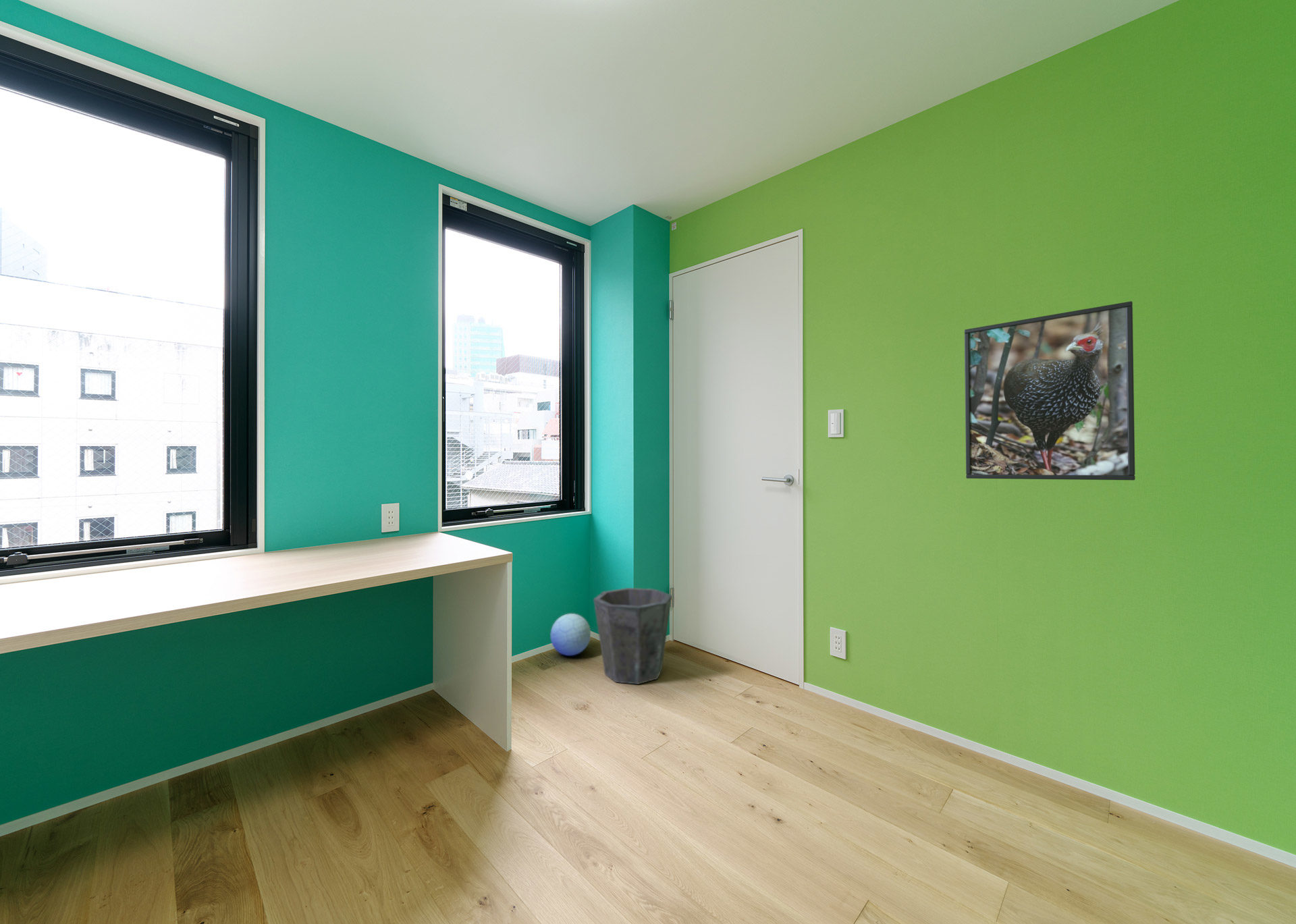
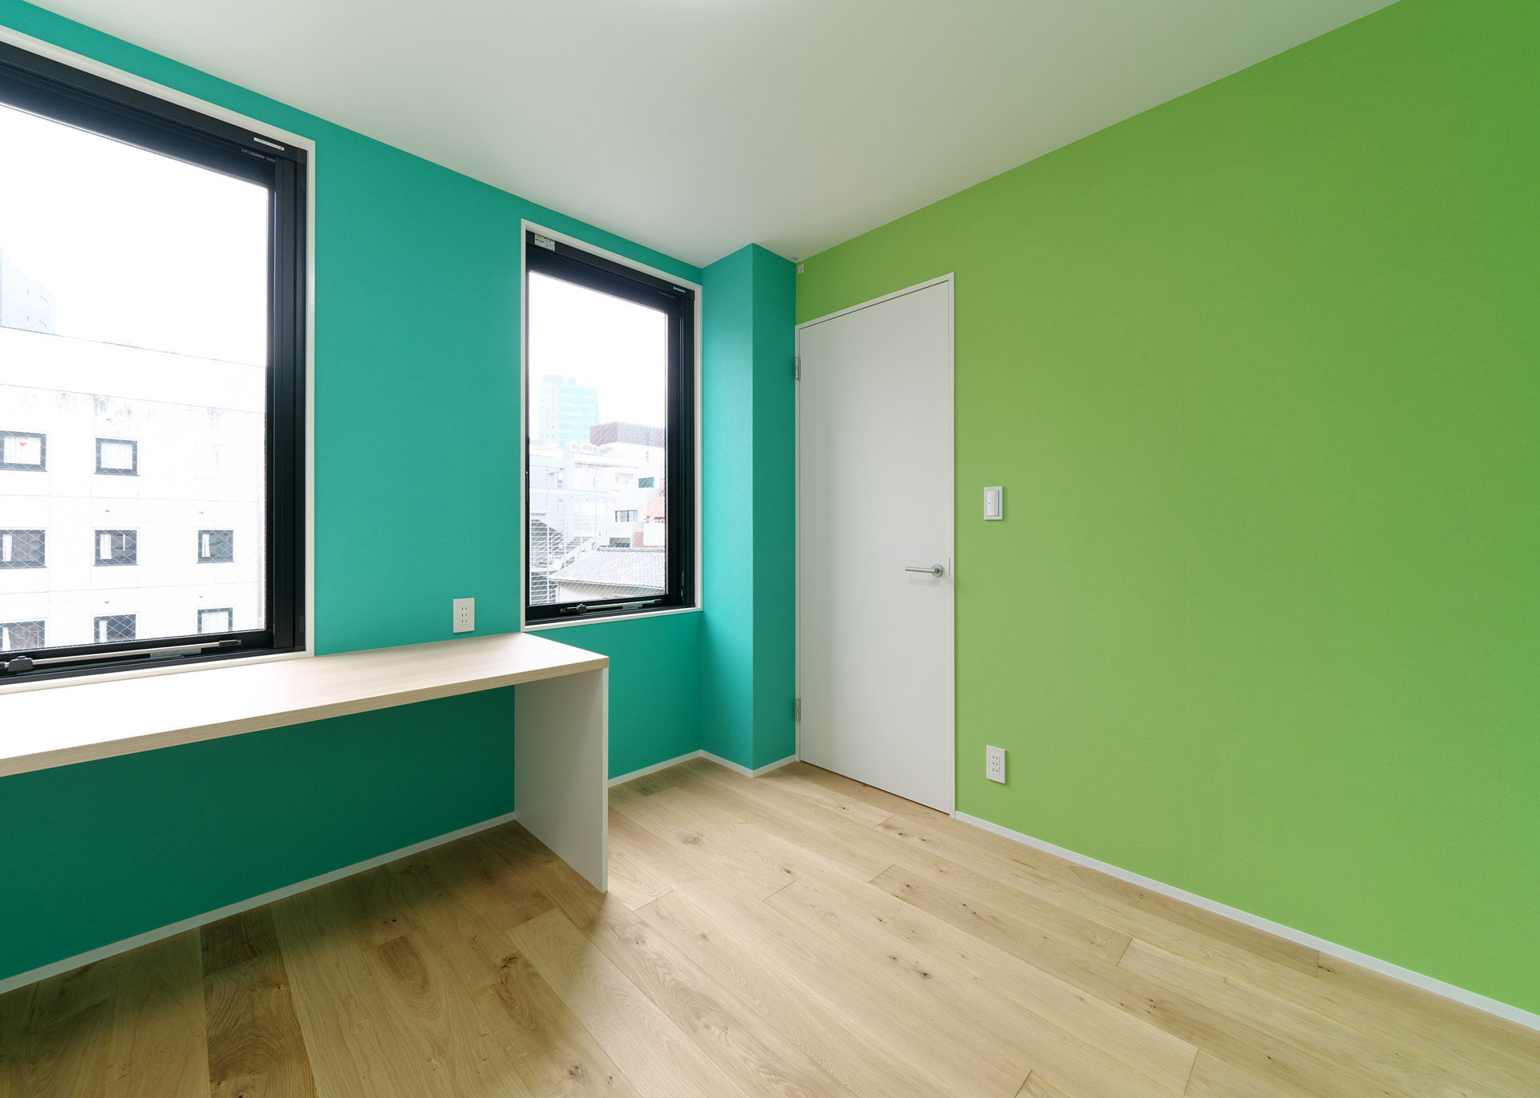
- ball [550,613,591,656]
- waste bin [593,587,672,685]
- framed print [964,300,1136,481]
